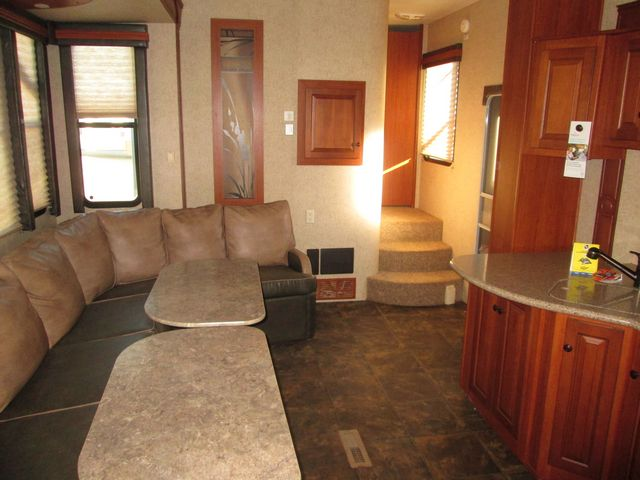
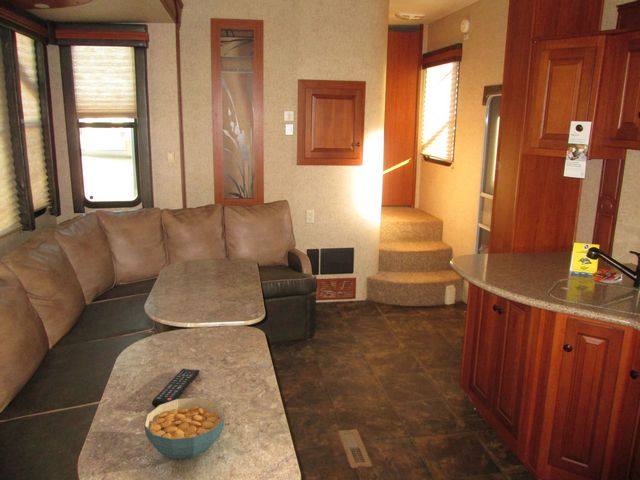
+ cereal bowl [143,396,225,460]
+ remote control [151,368,201,408]
